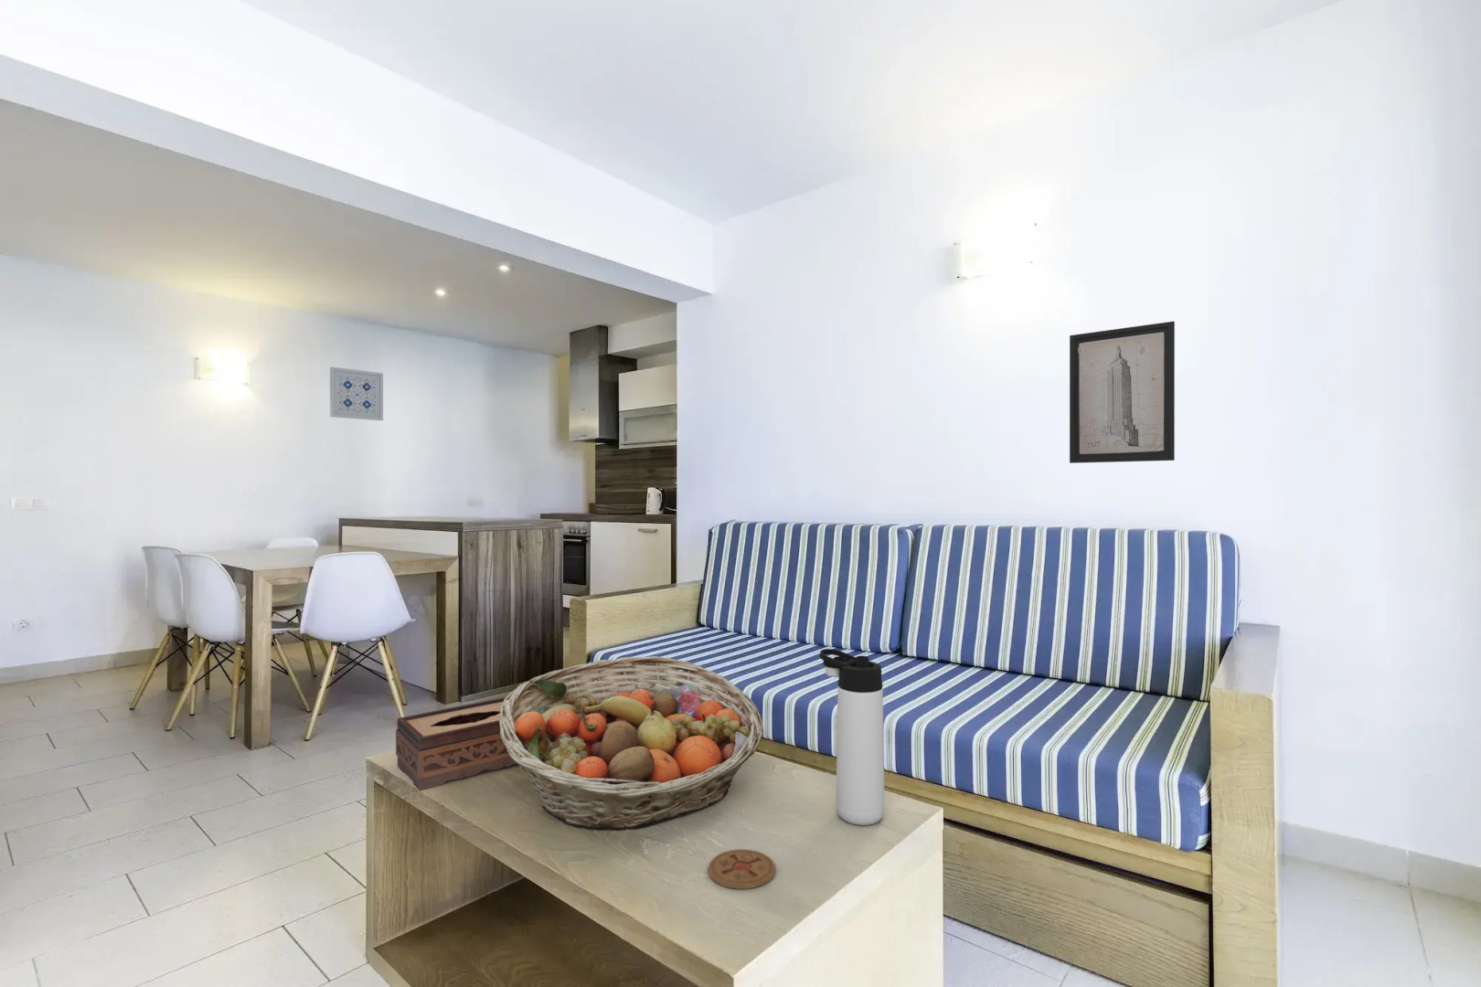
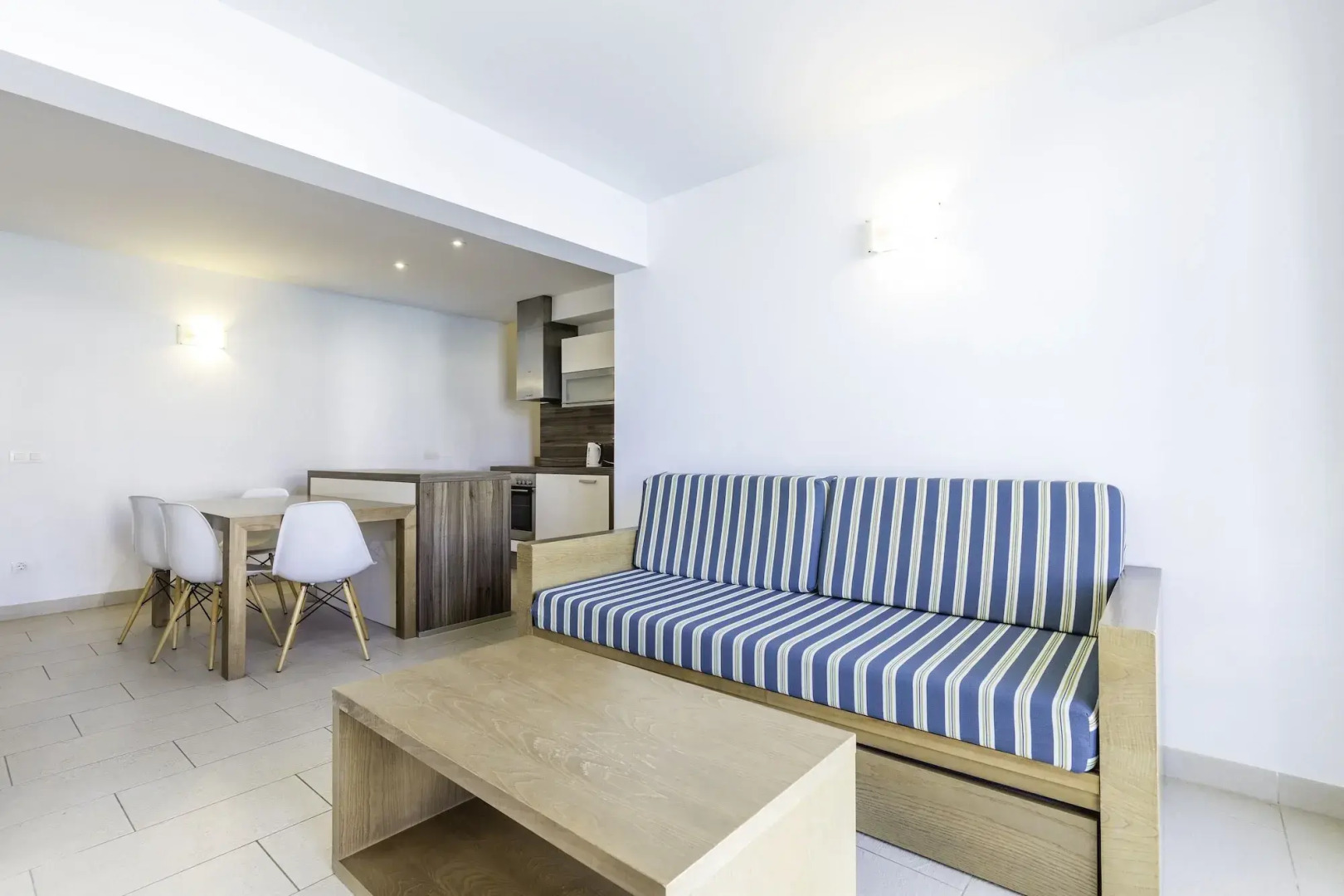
- tissue box [394,696,518,791]
- thermos bottle [819,648,885,826]
- coaster [707,848,776,890]
- wall art [329,366,383,421]
- wall art [1069,321,1176,464]
- fruit basket [499,655,765,832]
